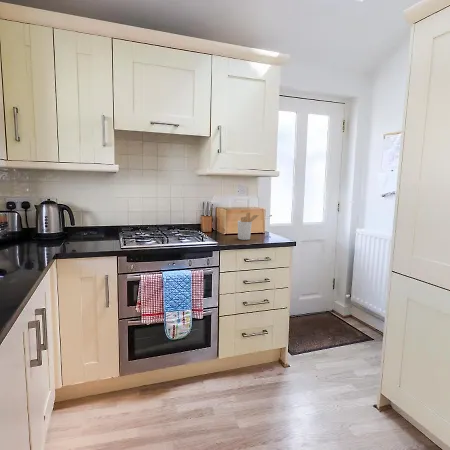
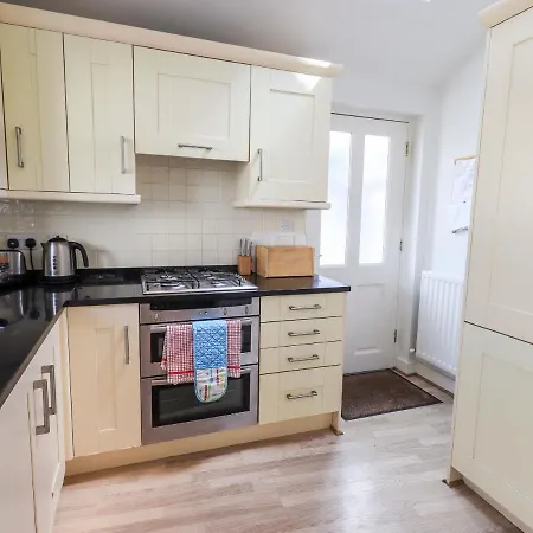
- utensil holder [237,211,260,241]
